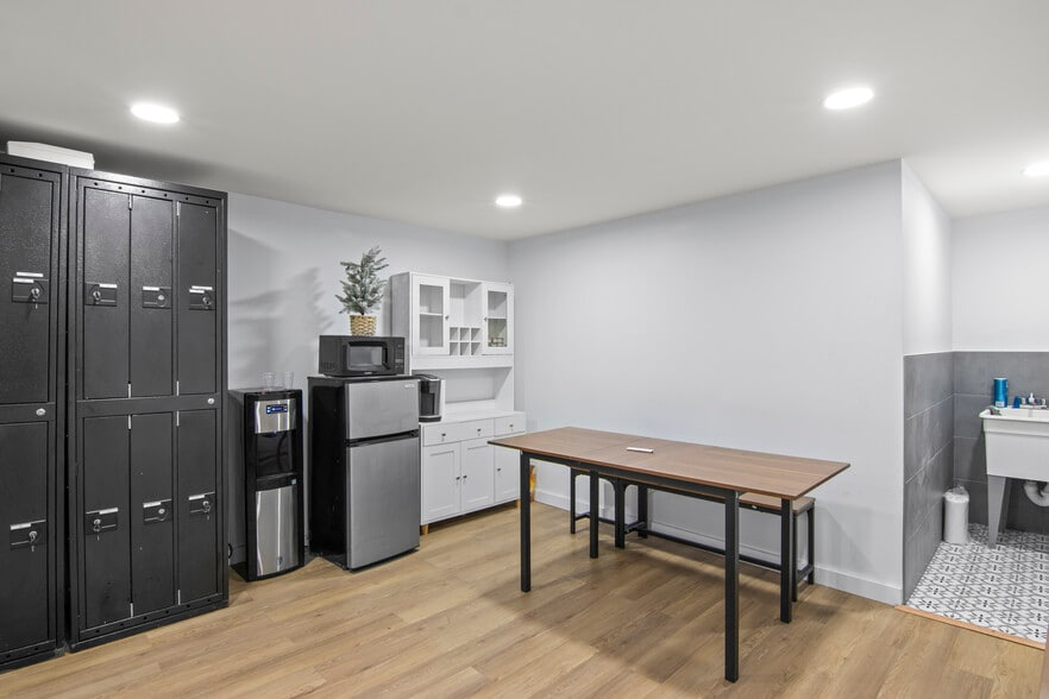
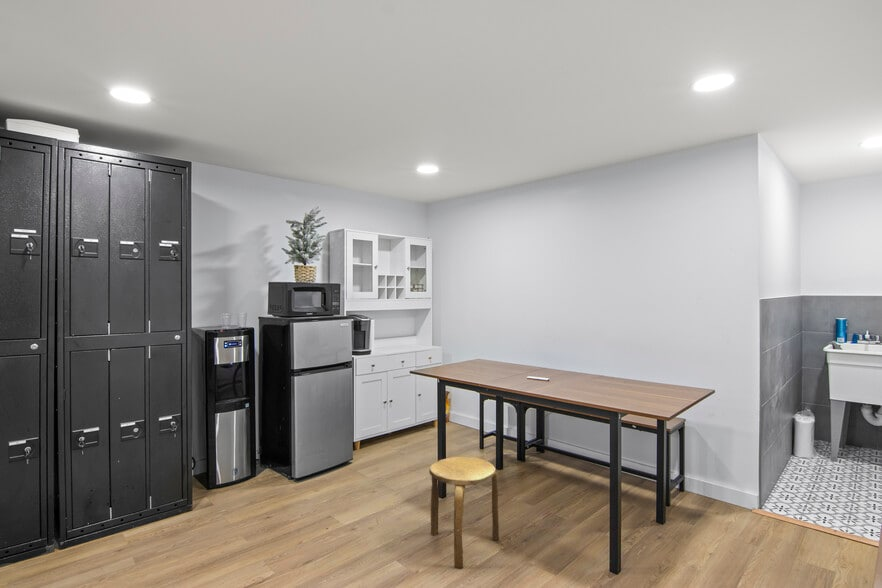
+ stool [428,456,500,569]
